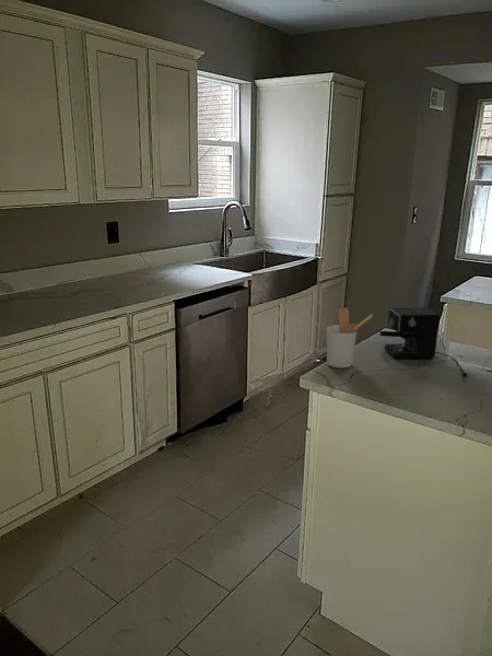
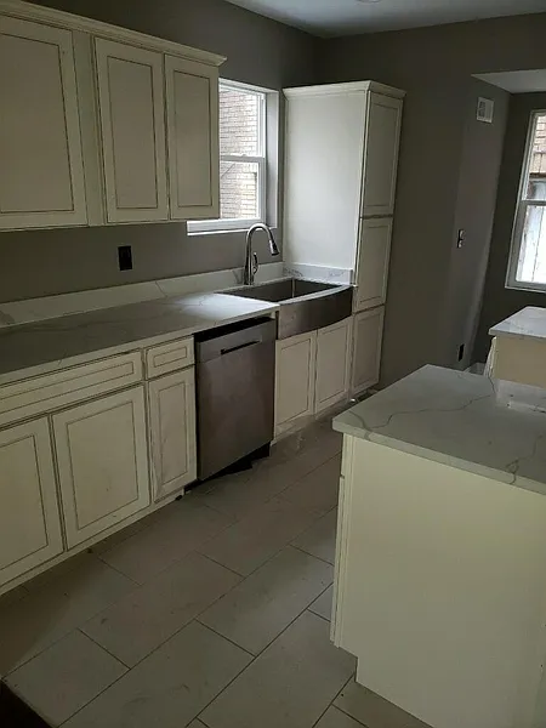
- utensil holder [326,306,374,370]
- coffee maker [378,306,470,377]
